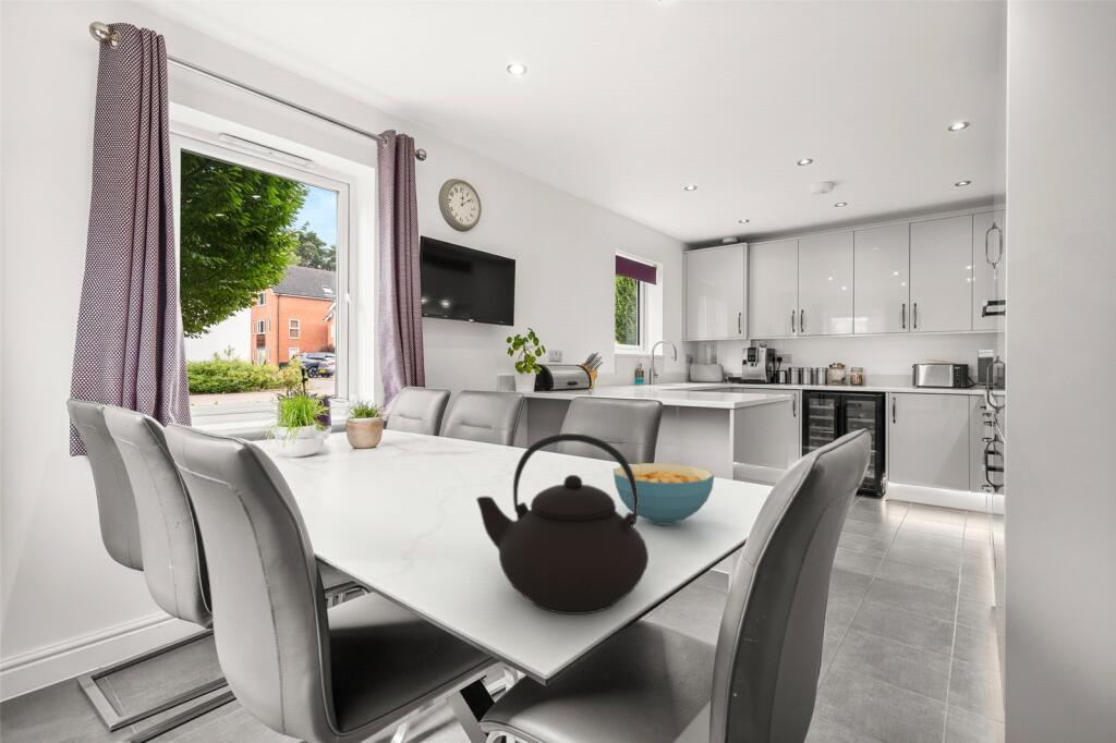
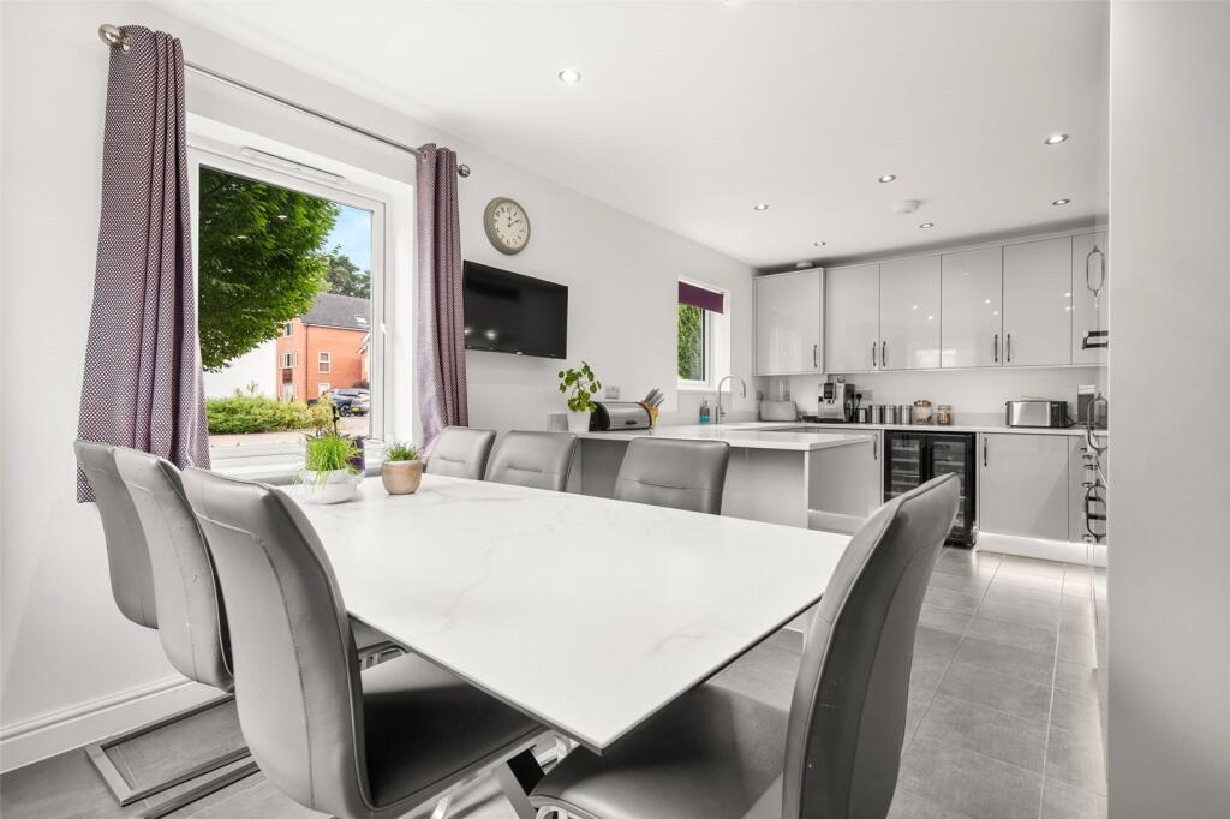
- cereal bowl [612,462,715,526]
- teapot [475,433,650,616]
